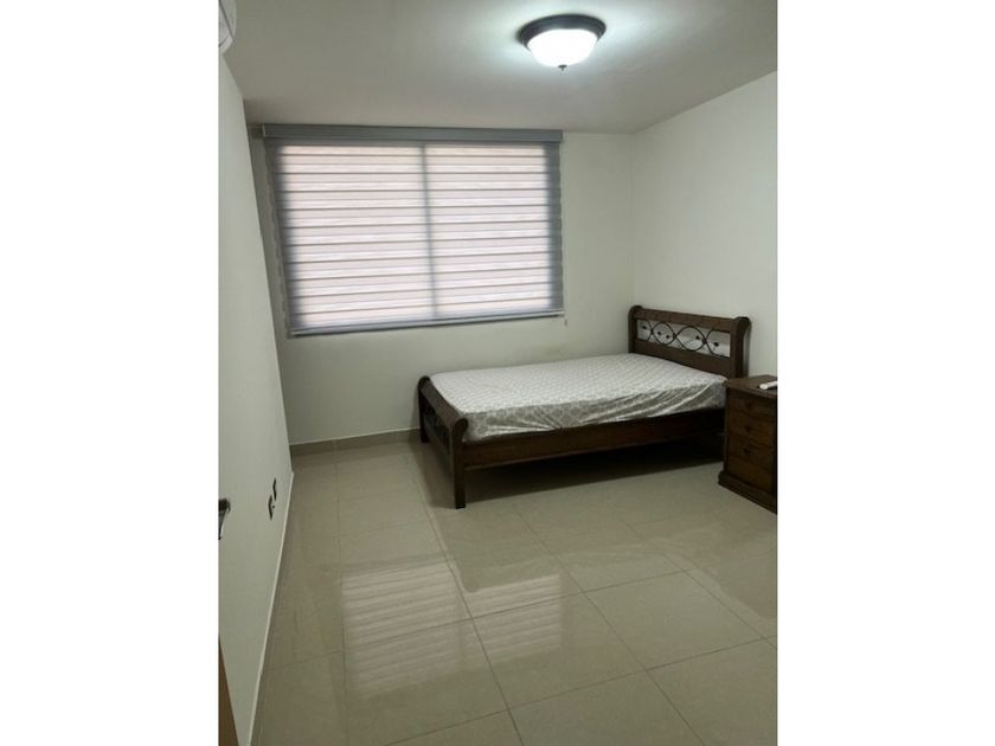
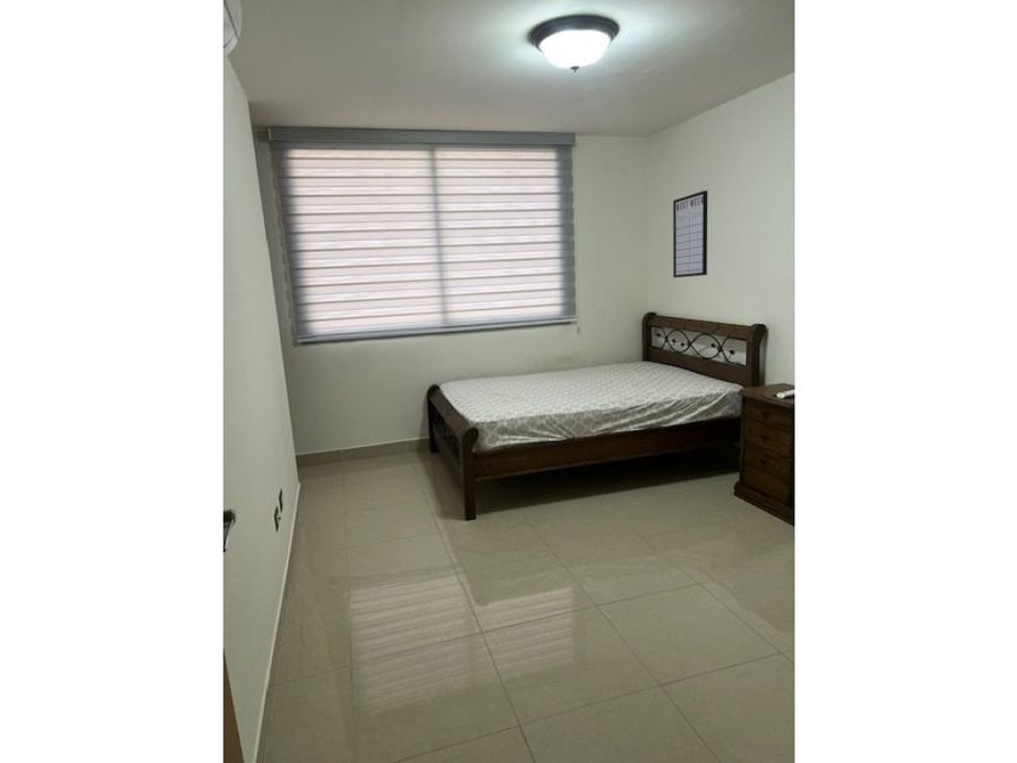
+ writing board [672,189,708,279]
